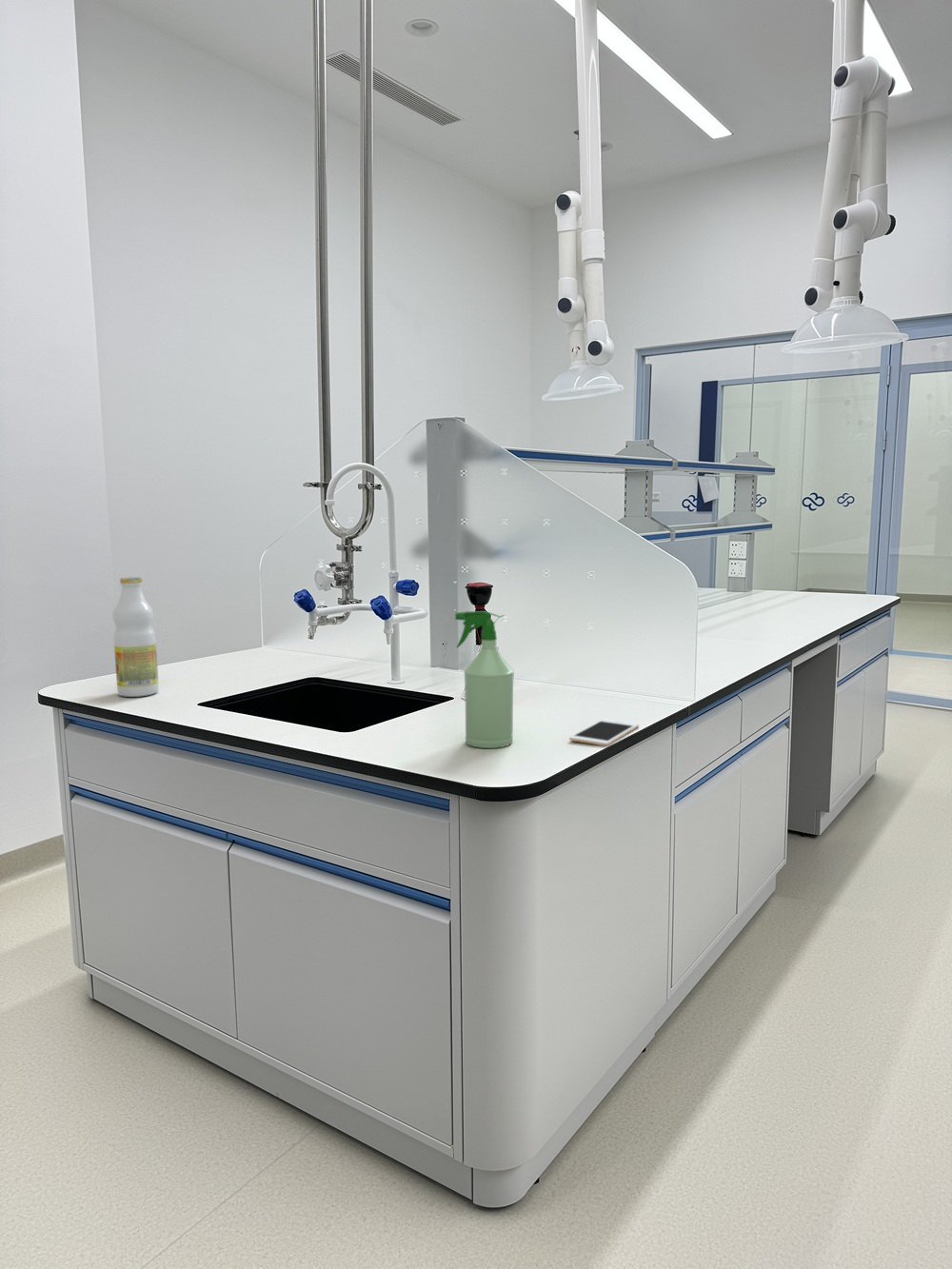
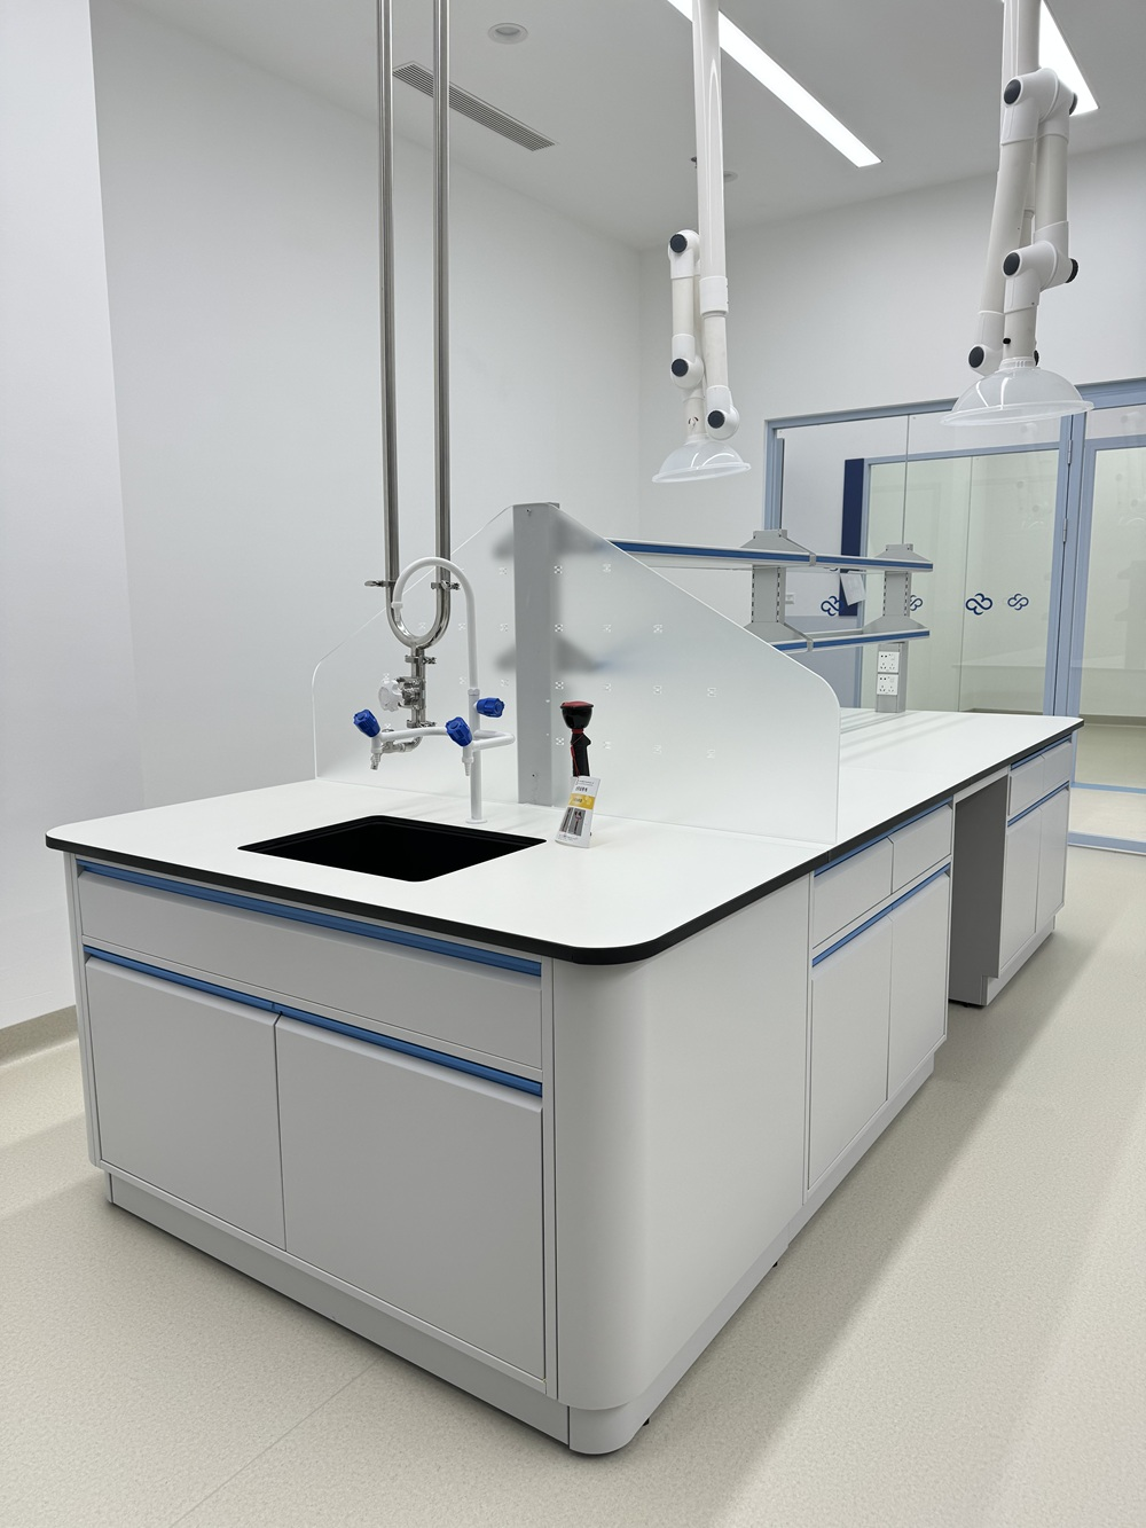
- cell phone [568,718,640,746]
- beverage bottle [112,576,160,698]
- spray bottle [454,610,515,749]
